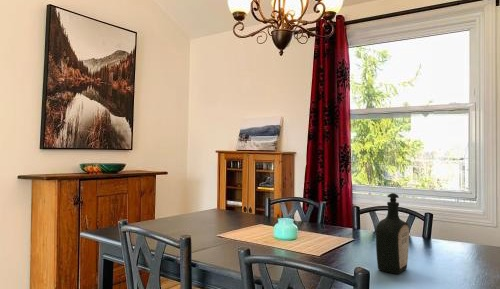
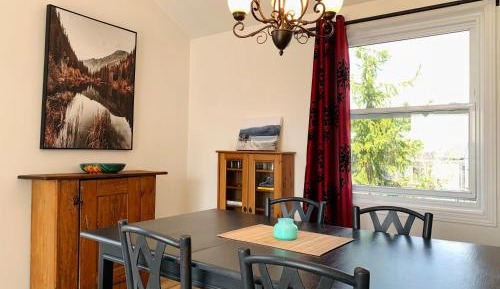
- bottle [375,192,410,275]
